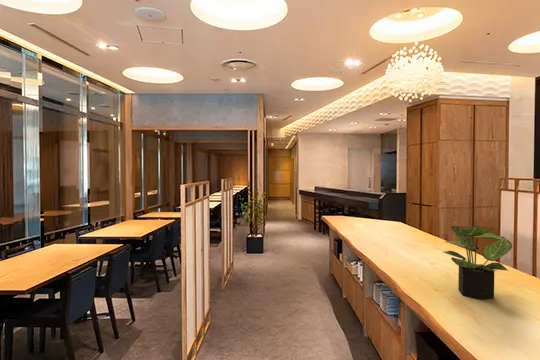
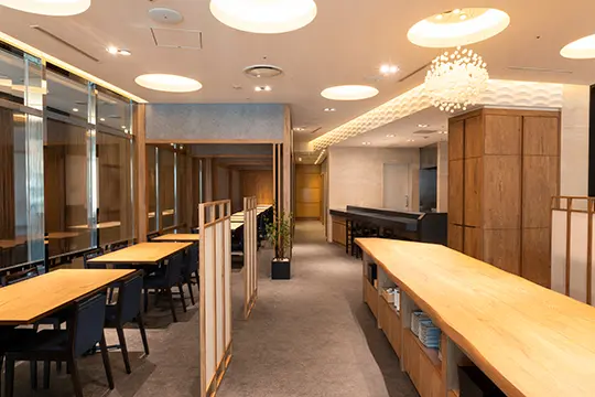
- potted plant [443,225,513,300]
